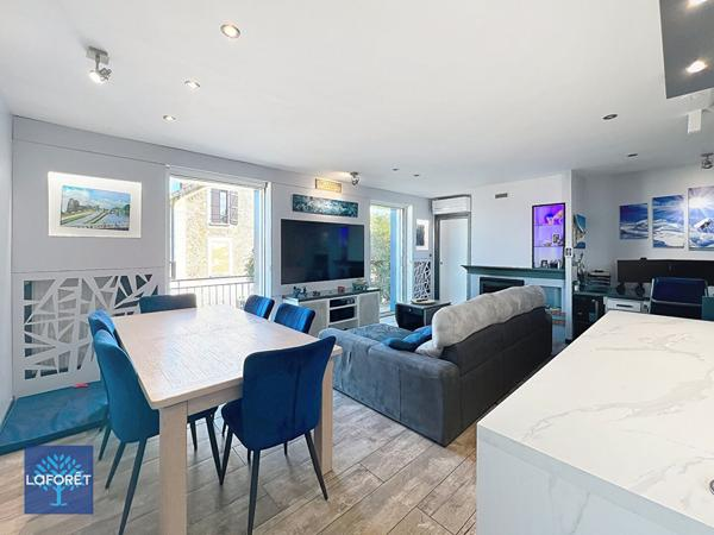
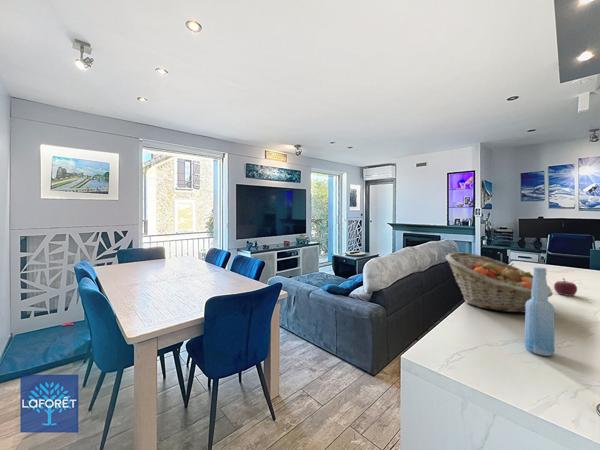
+ bottle [524,266,556,357]
+ fruit basket [445,252,553,314]
+ fruit [553,277,578,297]
